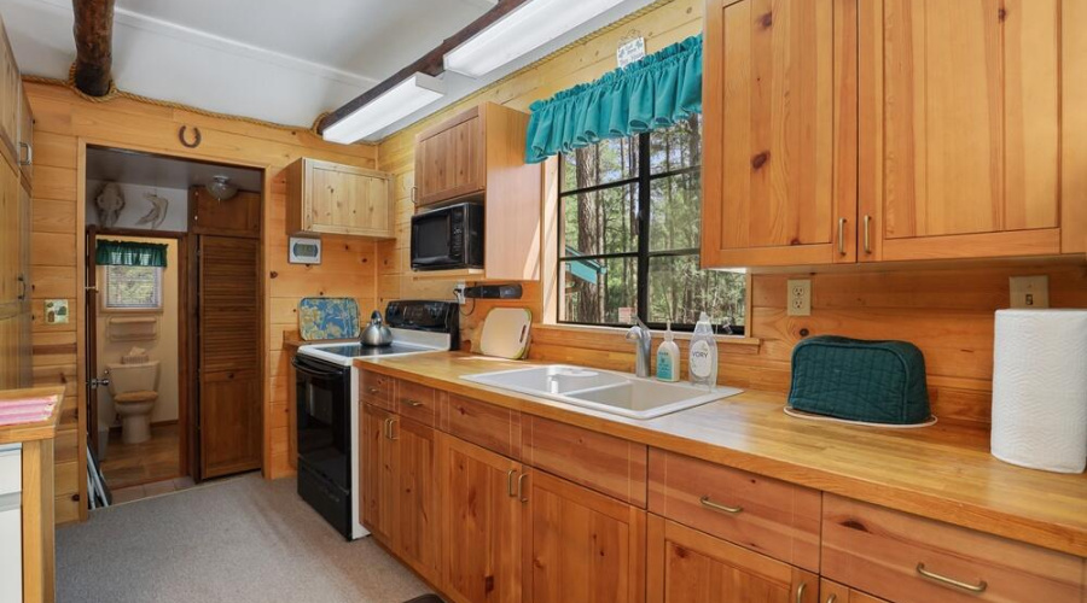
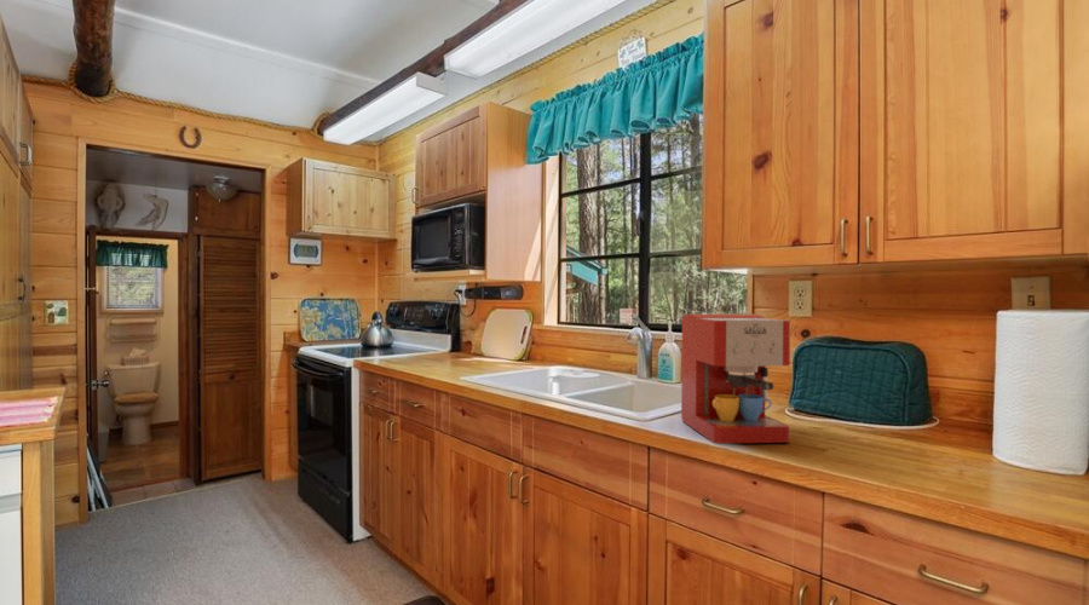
+ coffee maker [680,312,791,445]
